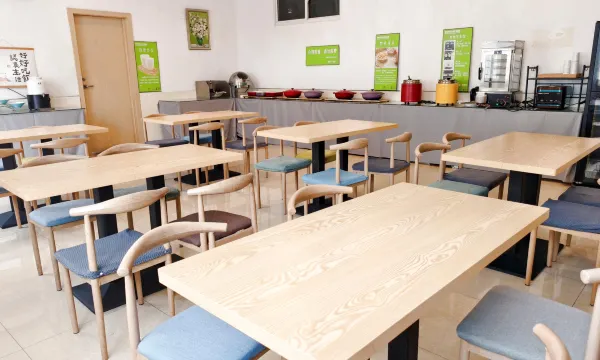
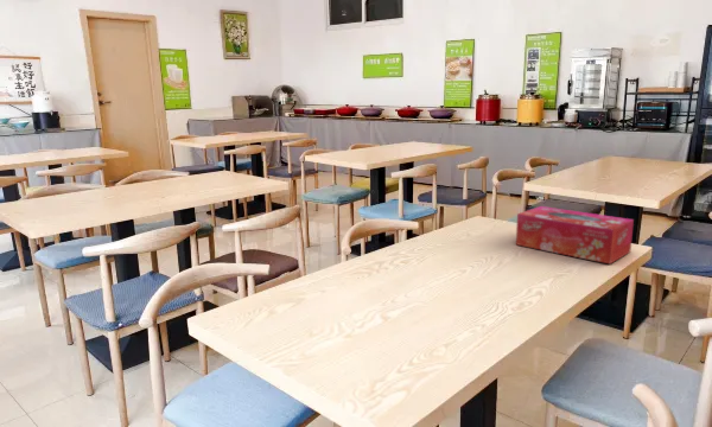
+ tissue box [515,205,635,265]
